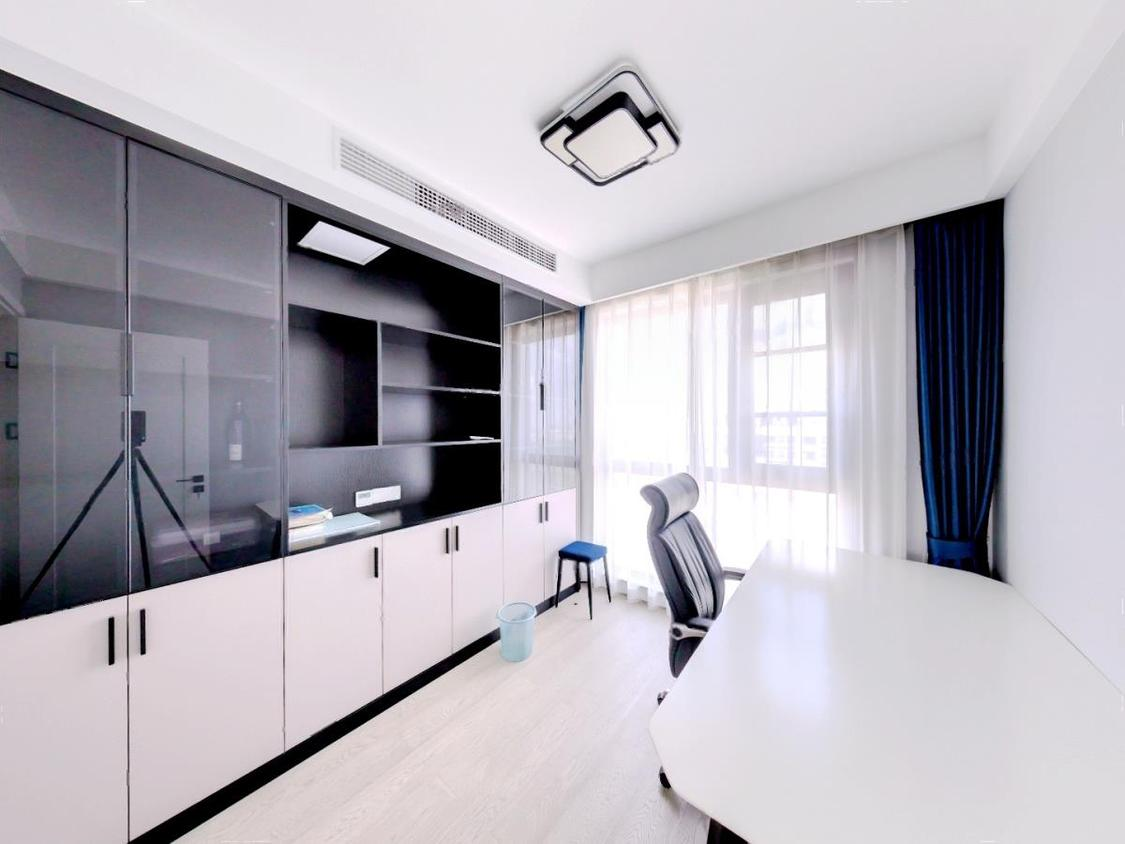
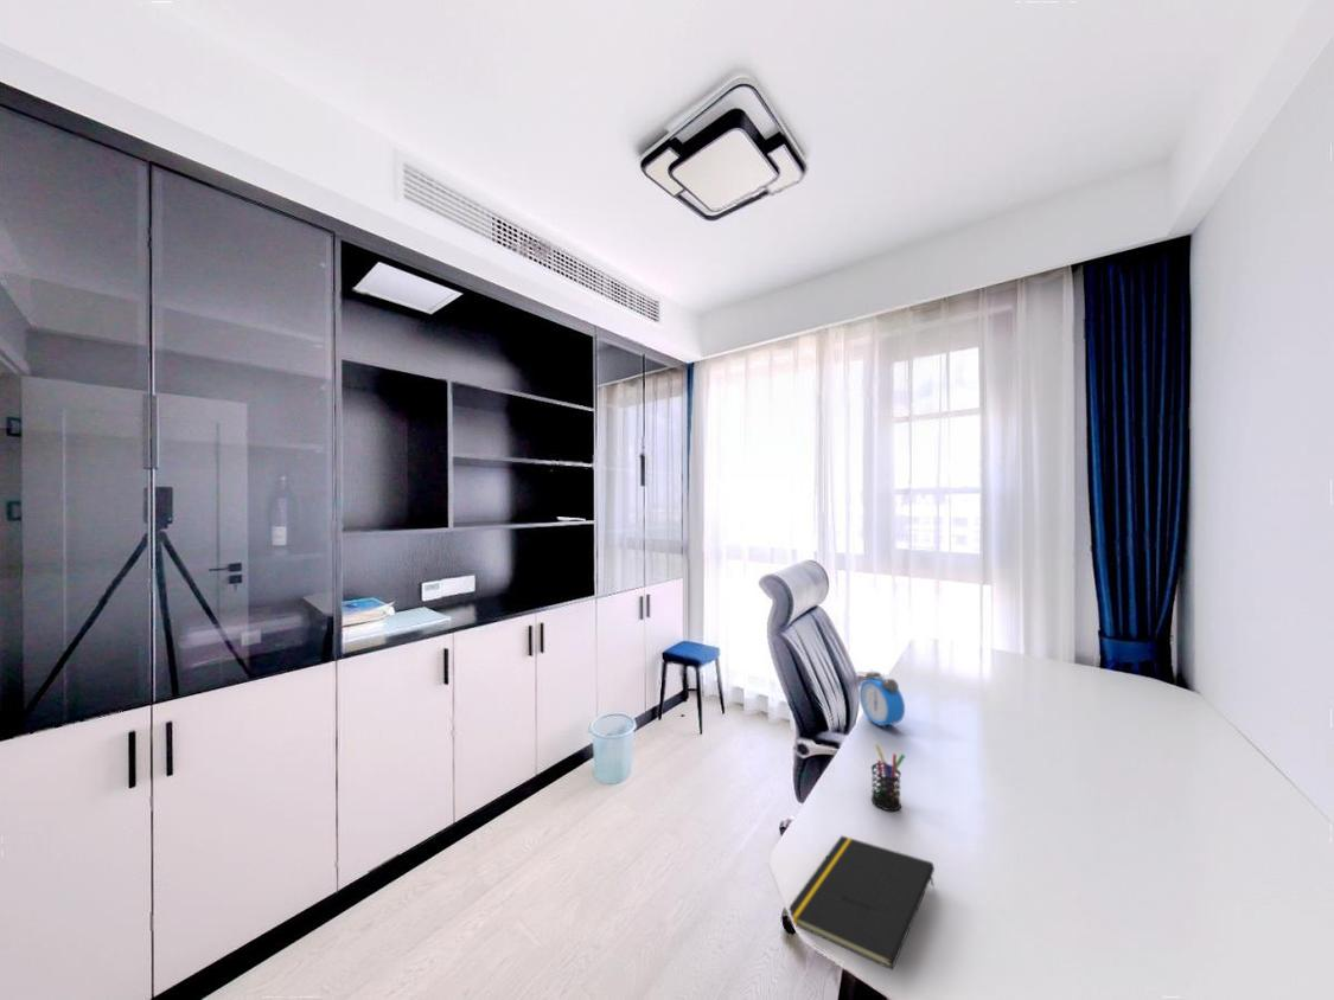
+ alarm clock [859,669,906,730]
+ pen holder [870,743,906,812]
+ notepad [784,835,936,972]
